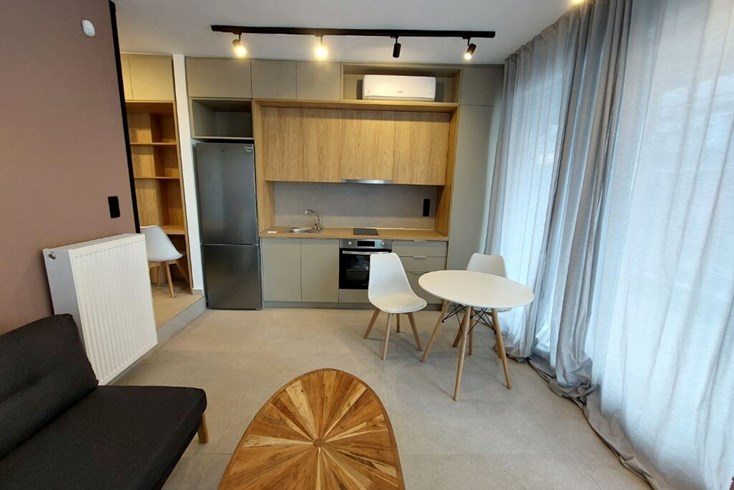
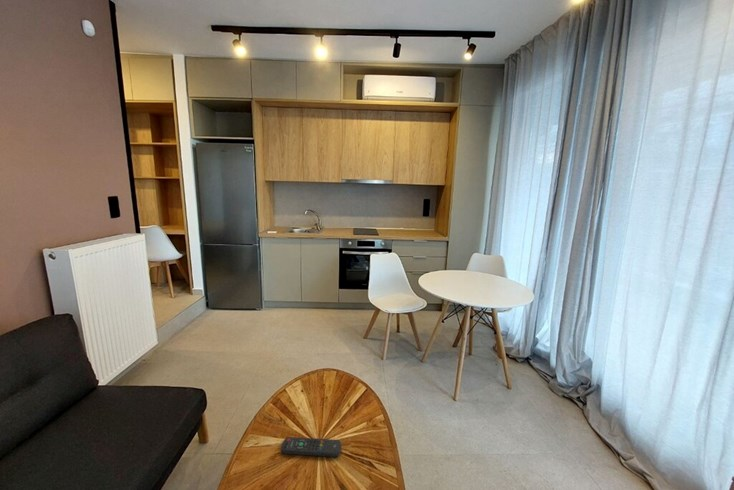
+ remote control [280,436,342,458]
